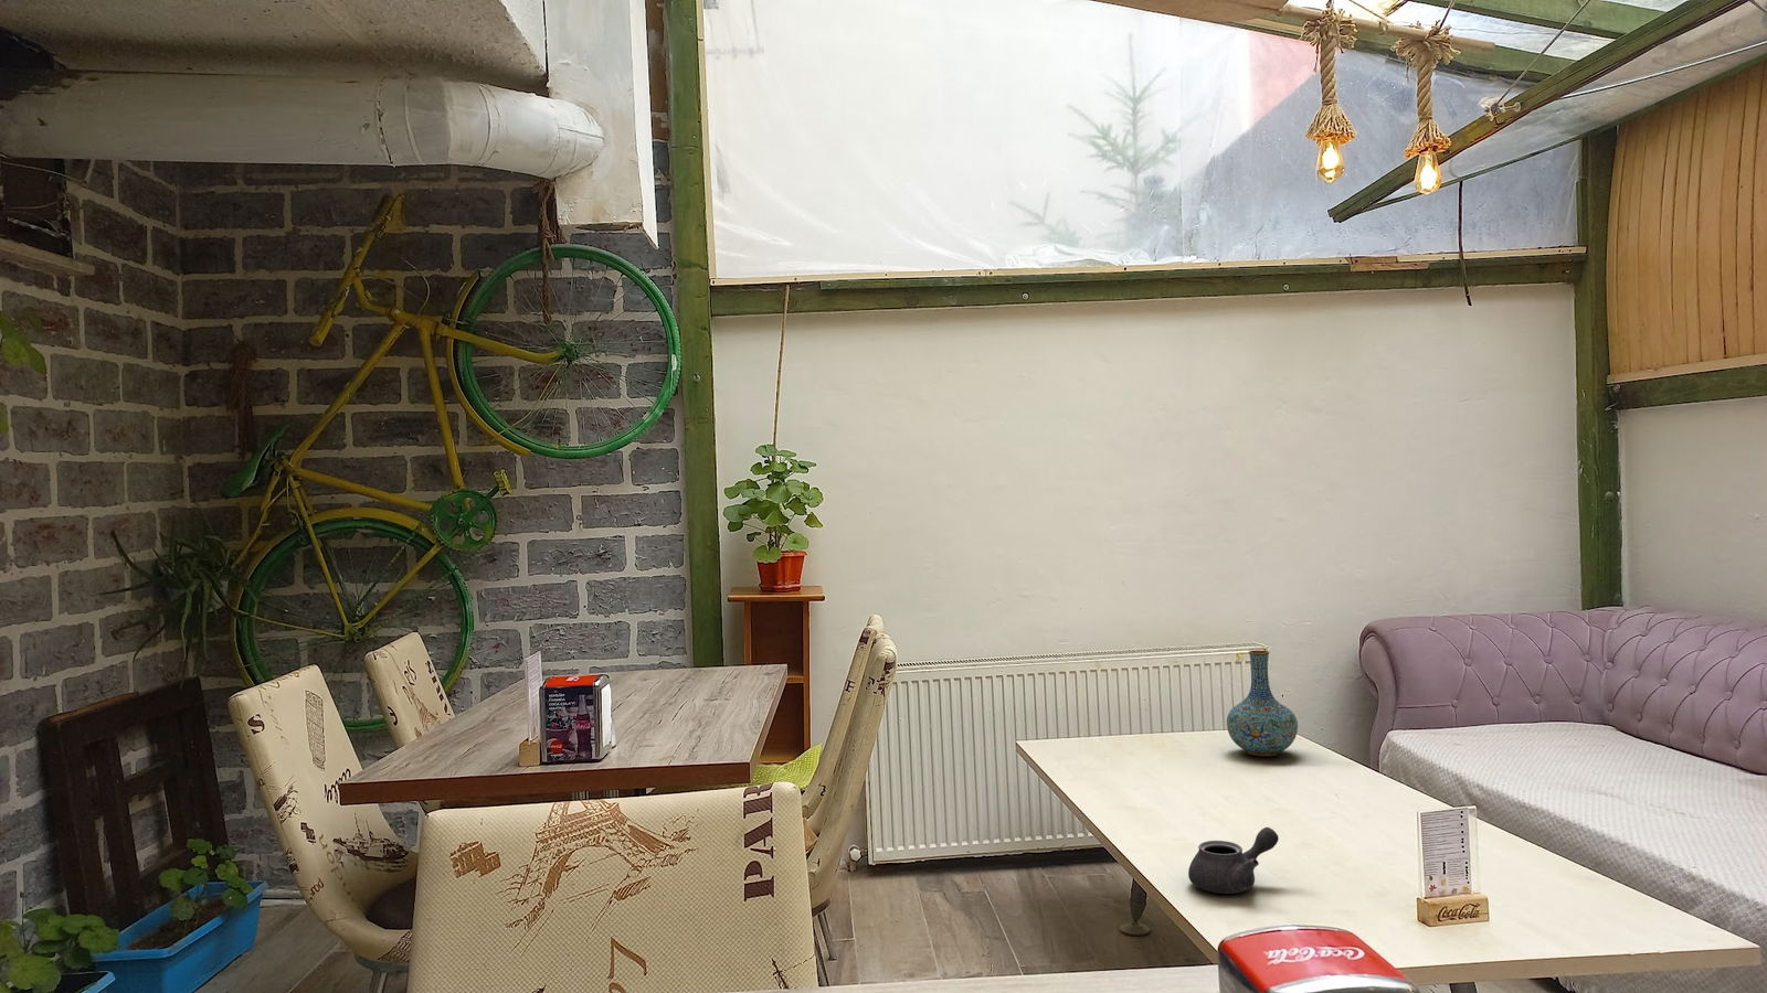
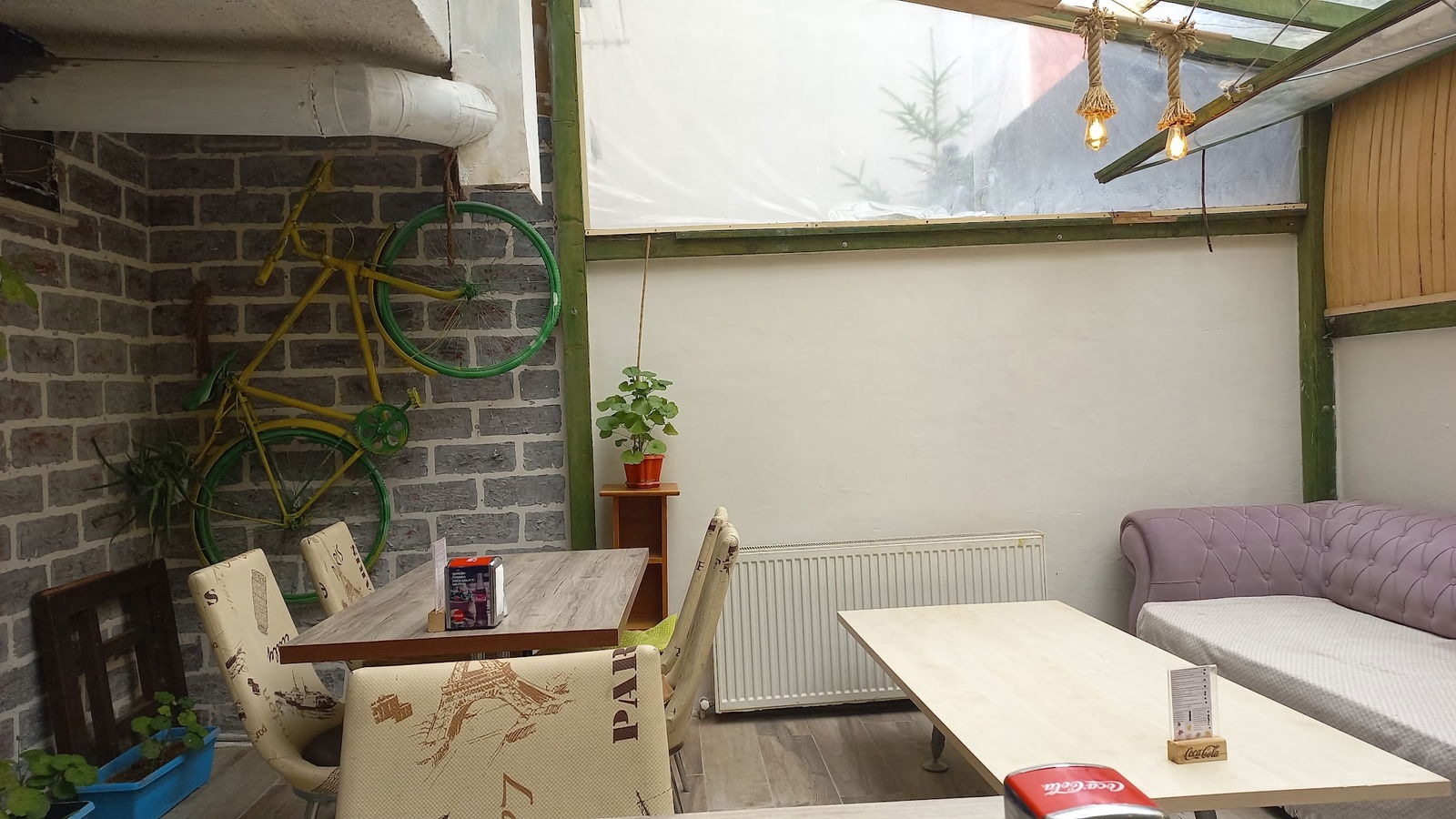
- teapot [1187,827,1280,895]
- vase [1226,649,1299,757]
